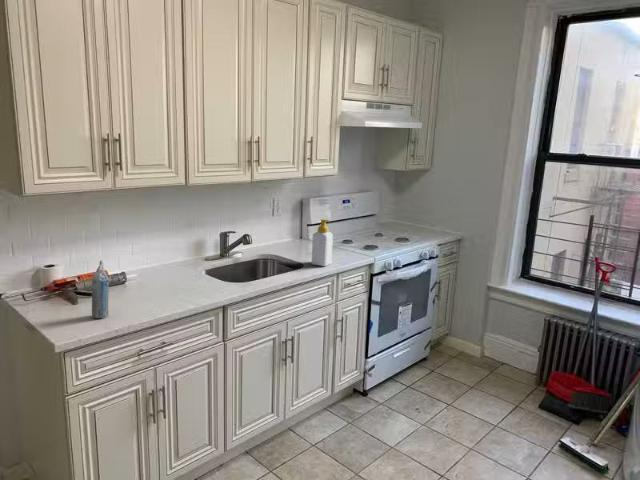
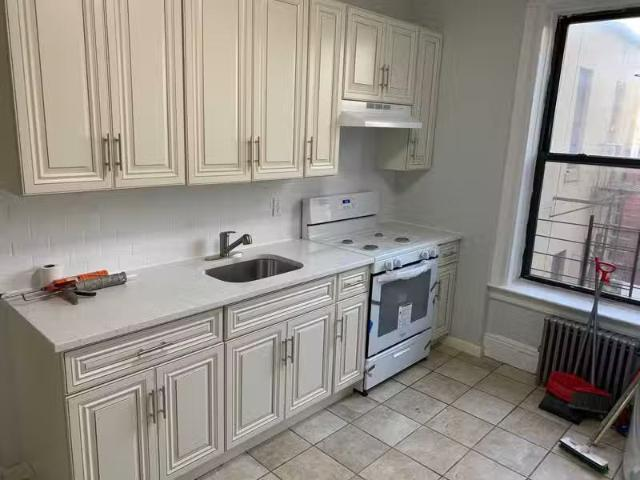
- soap bottle [311,218,334,267]
- aerosol can [91,260,110,319]
